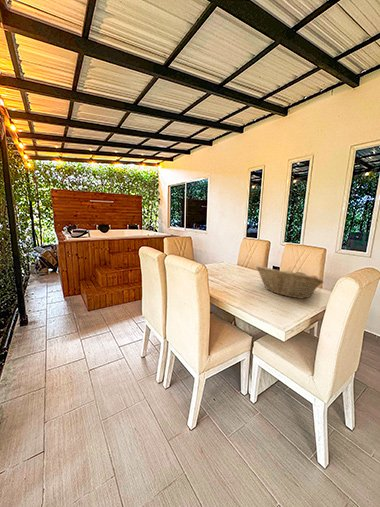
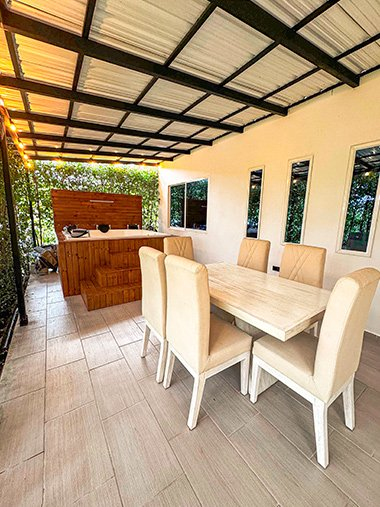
- fruit basket [255,265,325,300]
